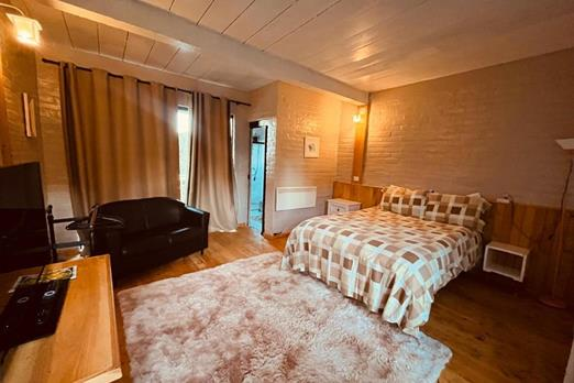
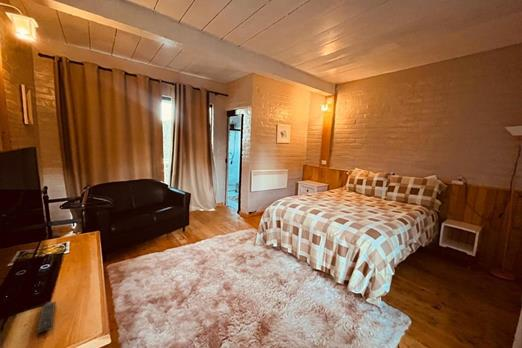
+ remote control [36,301,57,335]
